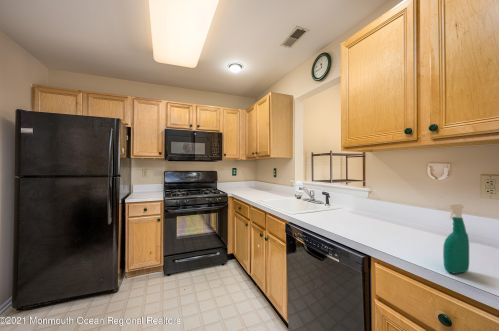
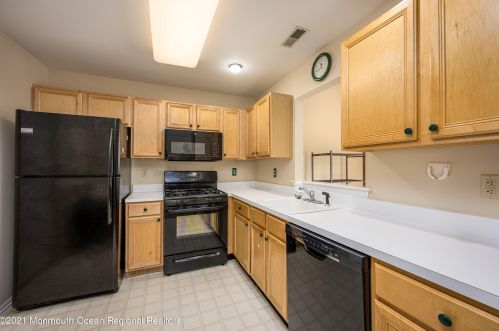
- spray bottle [442,202,470,274]
